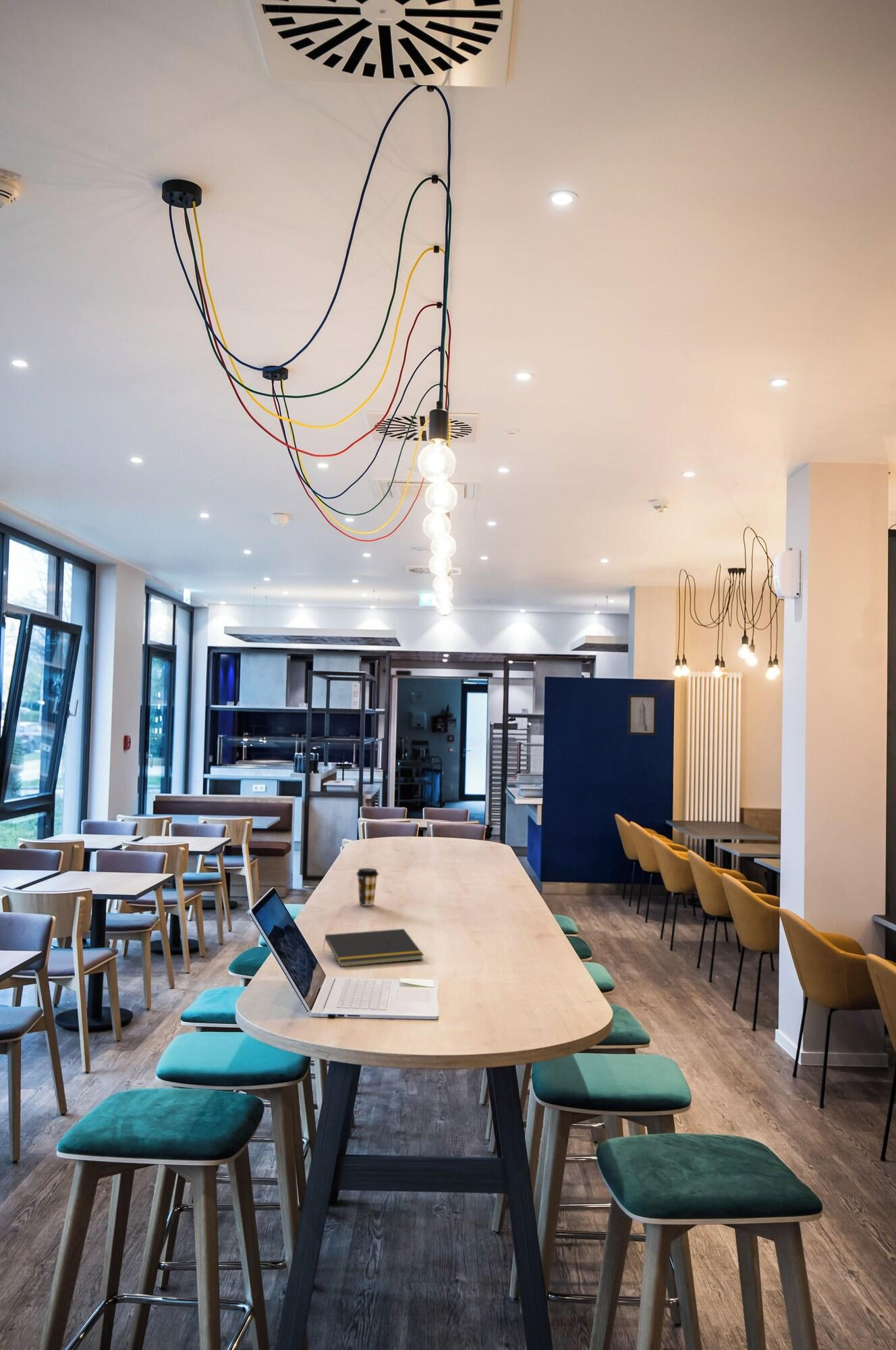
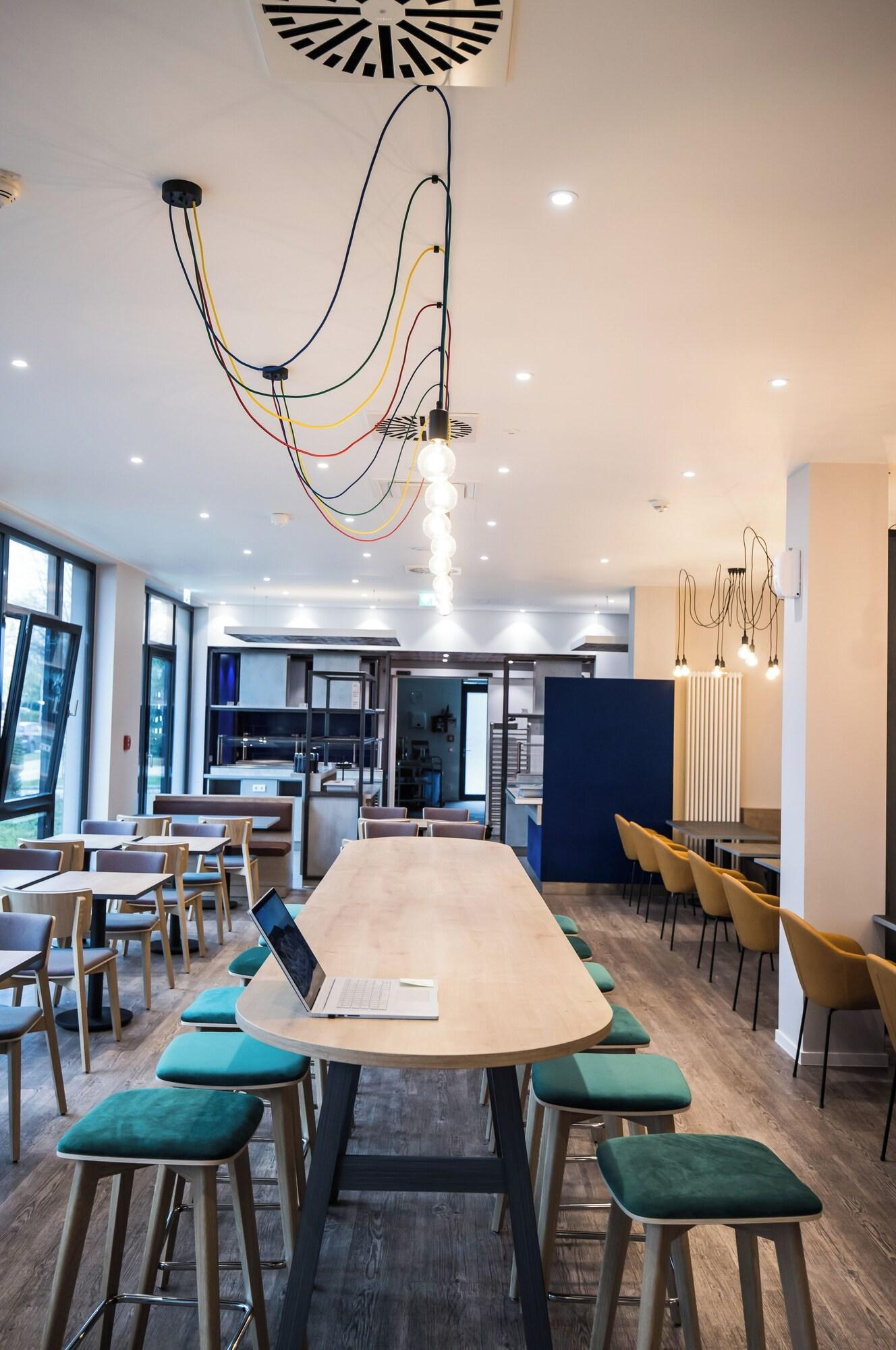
- notepad [322,928,424,967]
- wall art [627,694,658,736]
- coffee cup [356,867,379,907]
